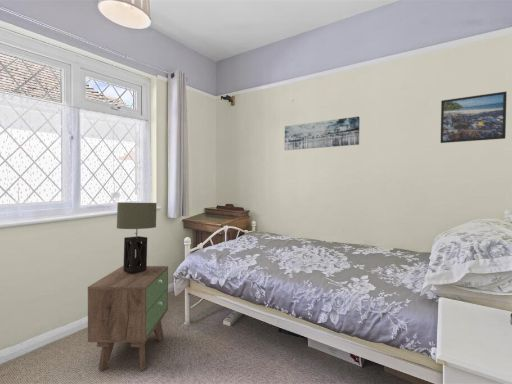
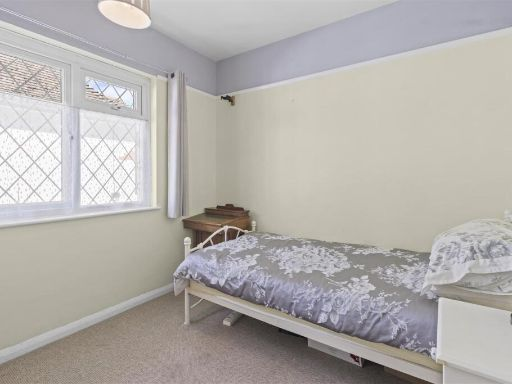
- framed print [440,91,508,144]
- nightstand [87,265,169,372]
- wall art [284,116,361,151]
- table lamp [116,202,158,273]
